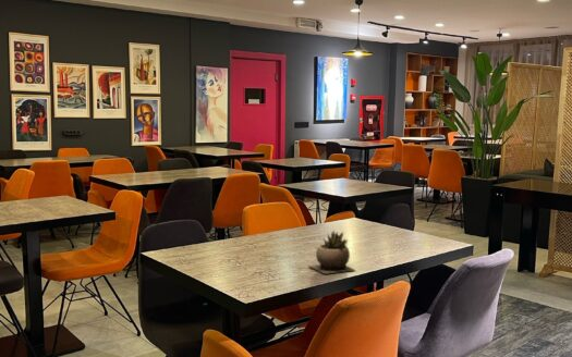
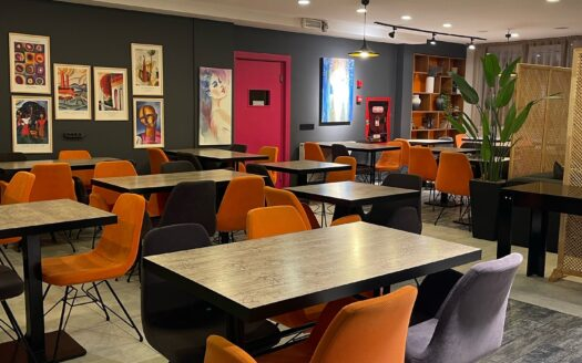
- succulent plant [307,229,355,274]
